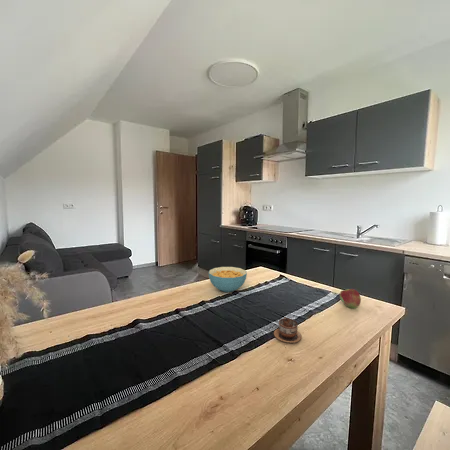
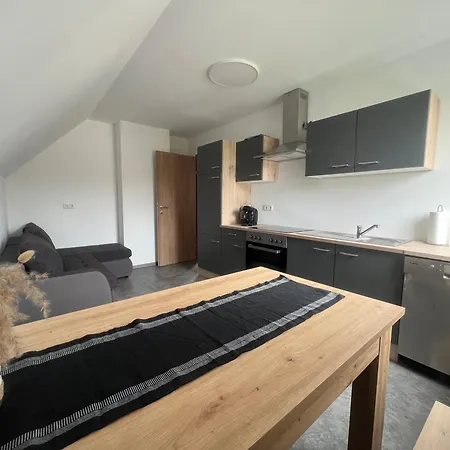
- fruit [339,288,362,309]
- cup [273,316,303,344]
- cereal bowl [208,266,248,293]
